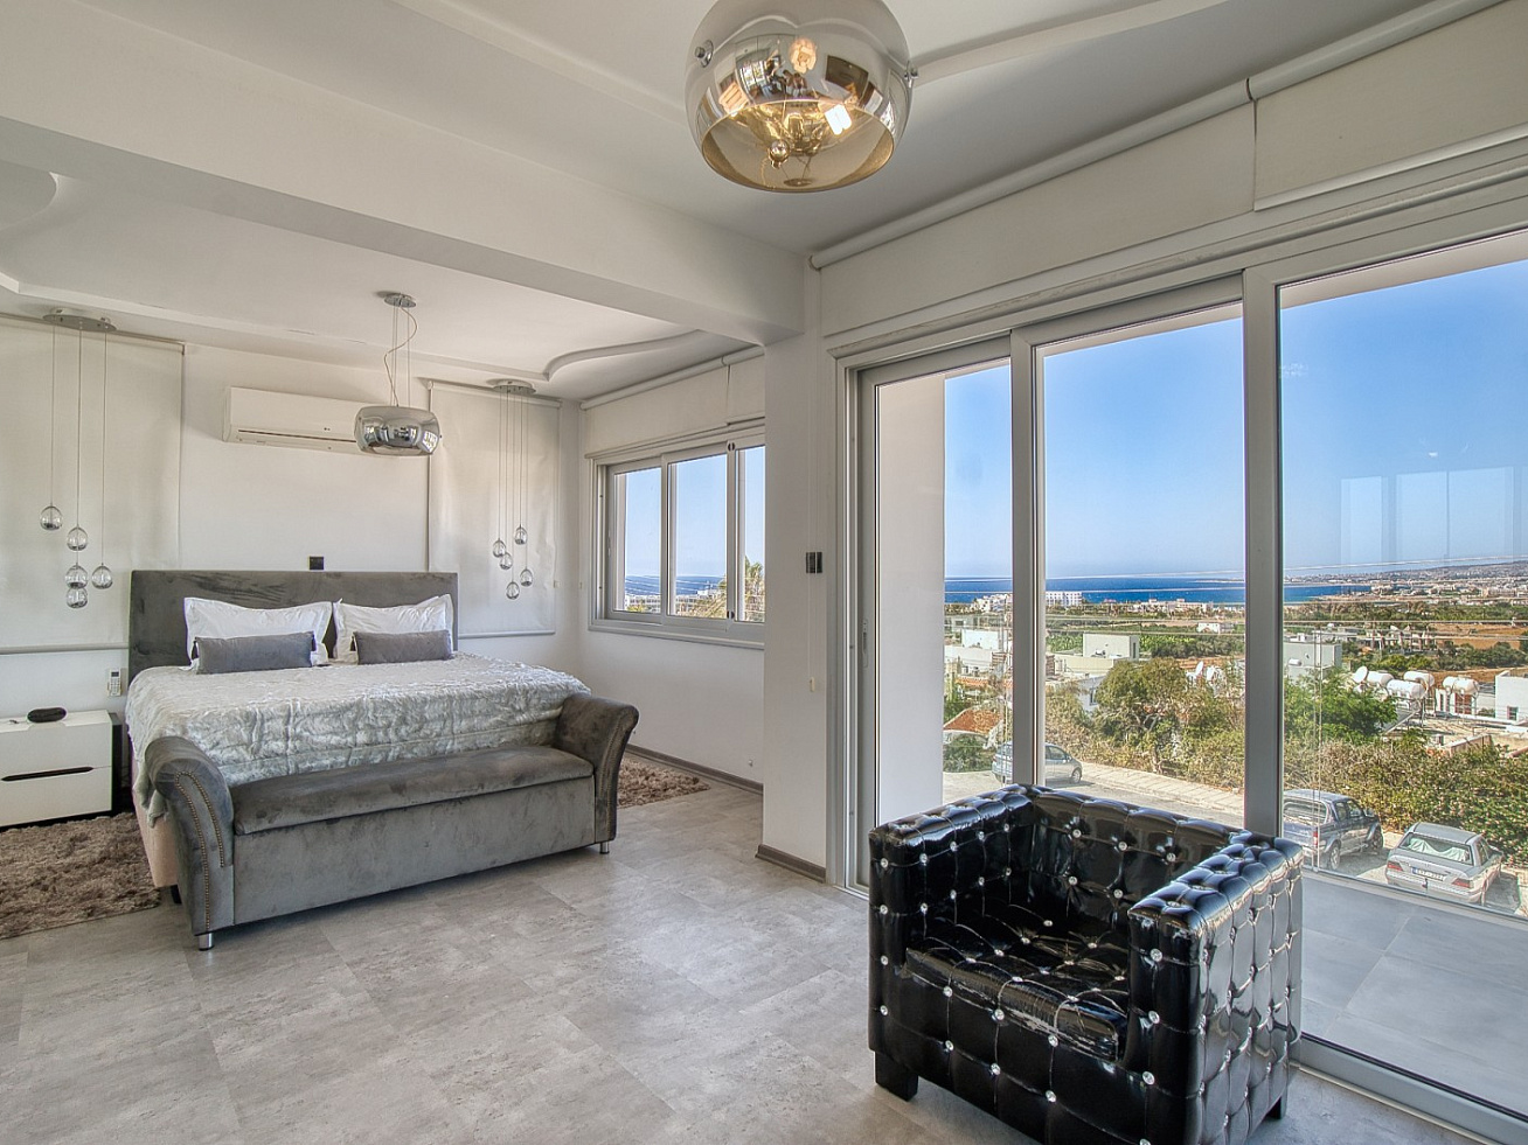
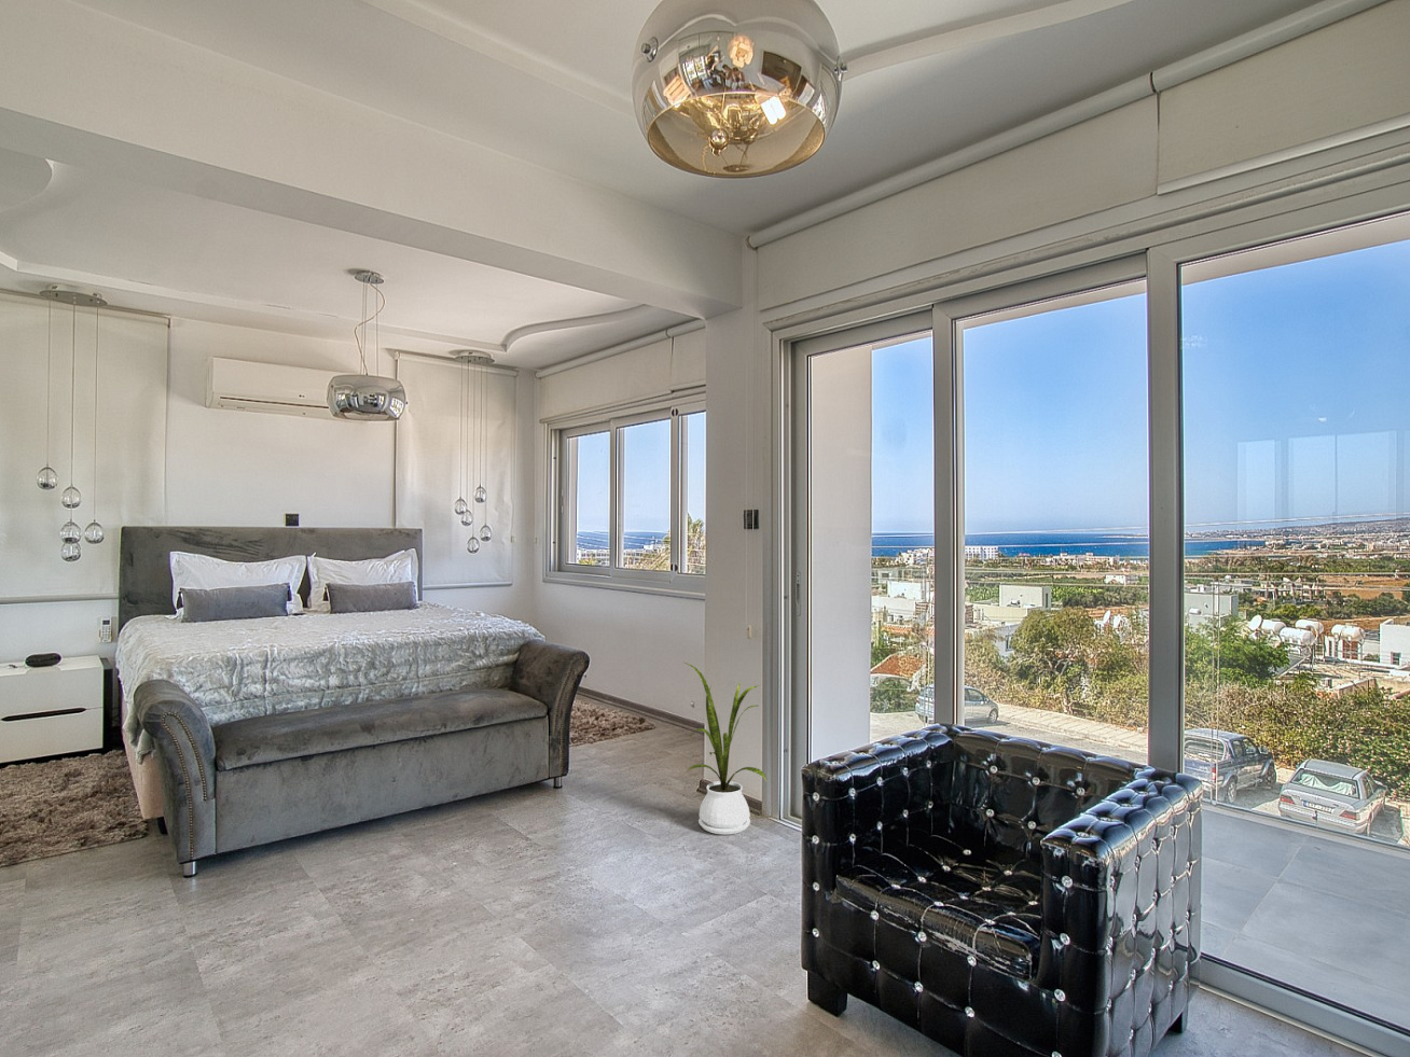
+ house plant [684,662,767,836]
